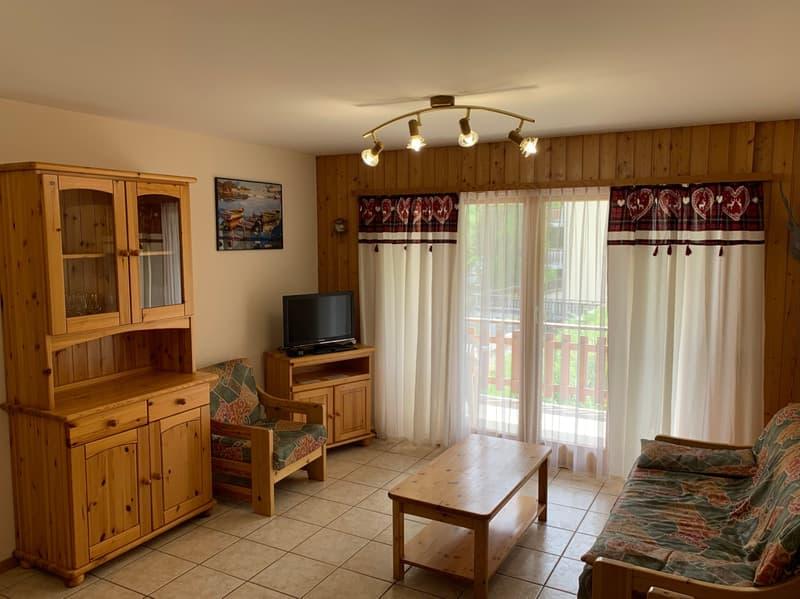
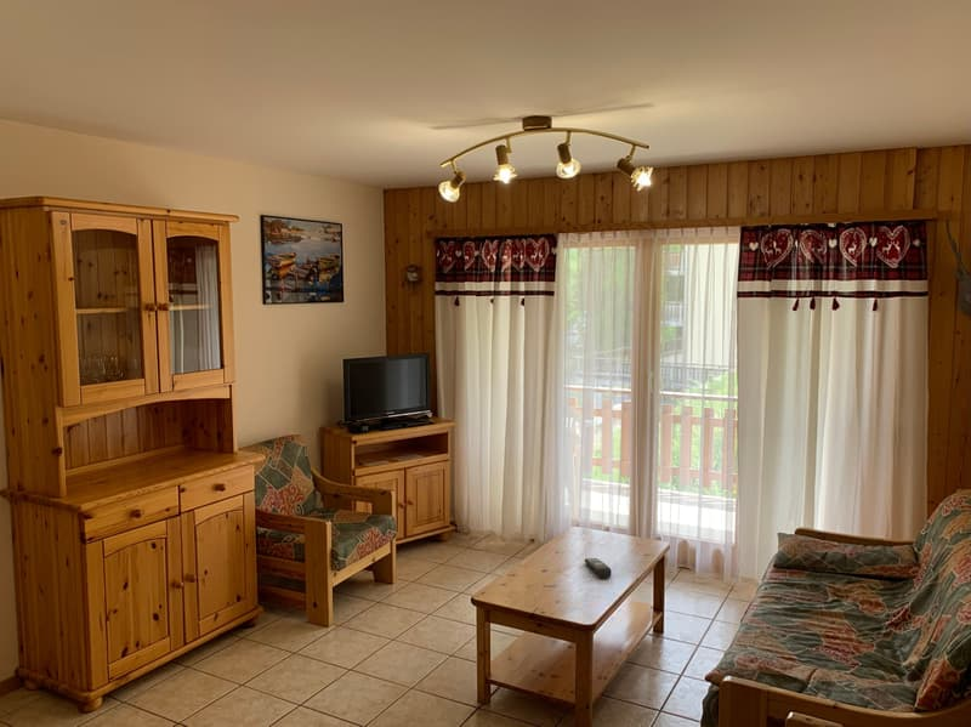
+ remote control [584,557,613,579]
